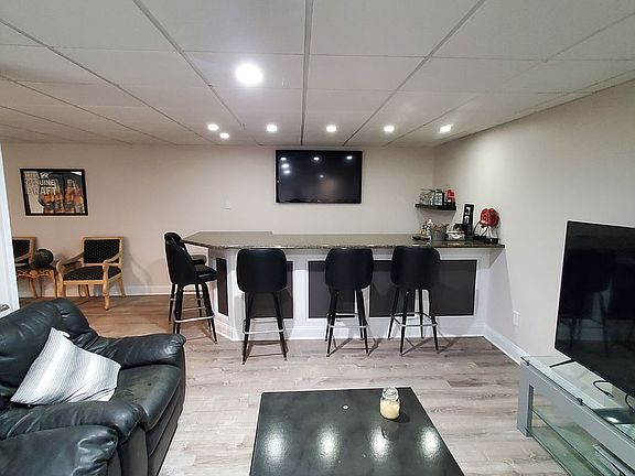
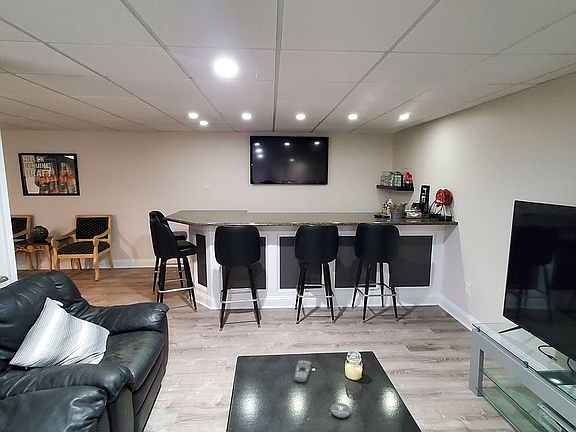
+ remote control [293,359,312,383]
+ coaster [329,402,352,420]
